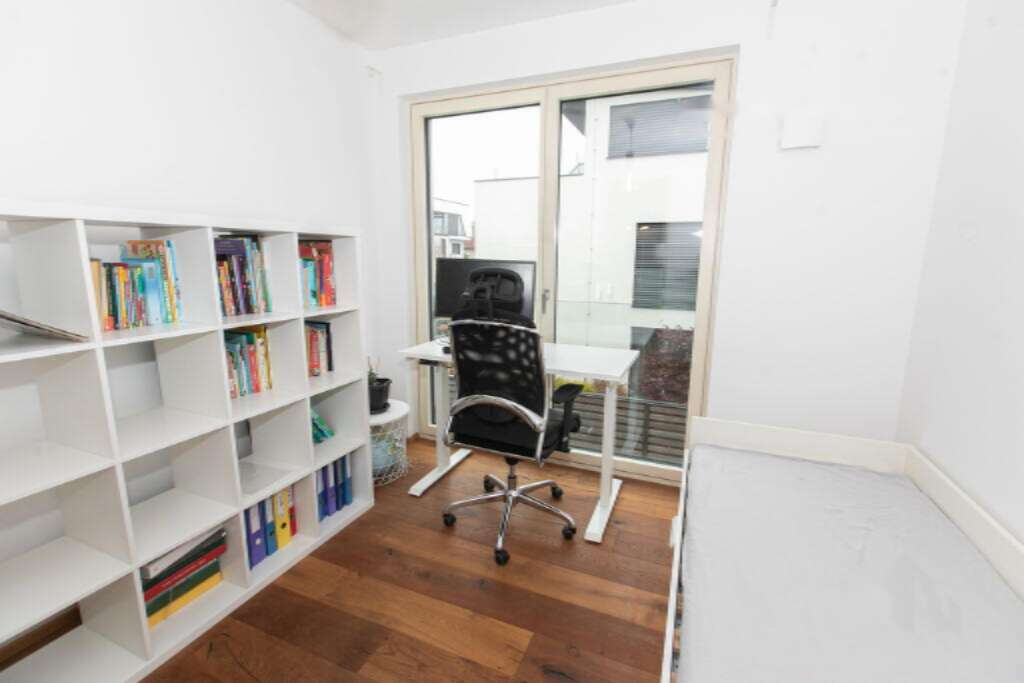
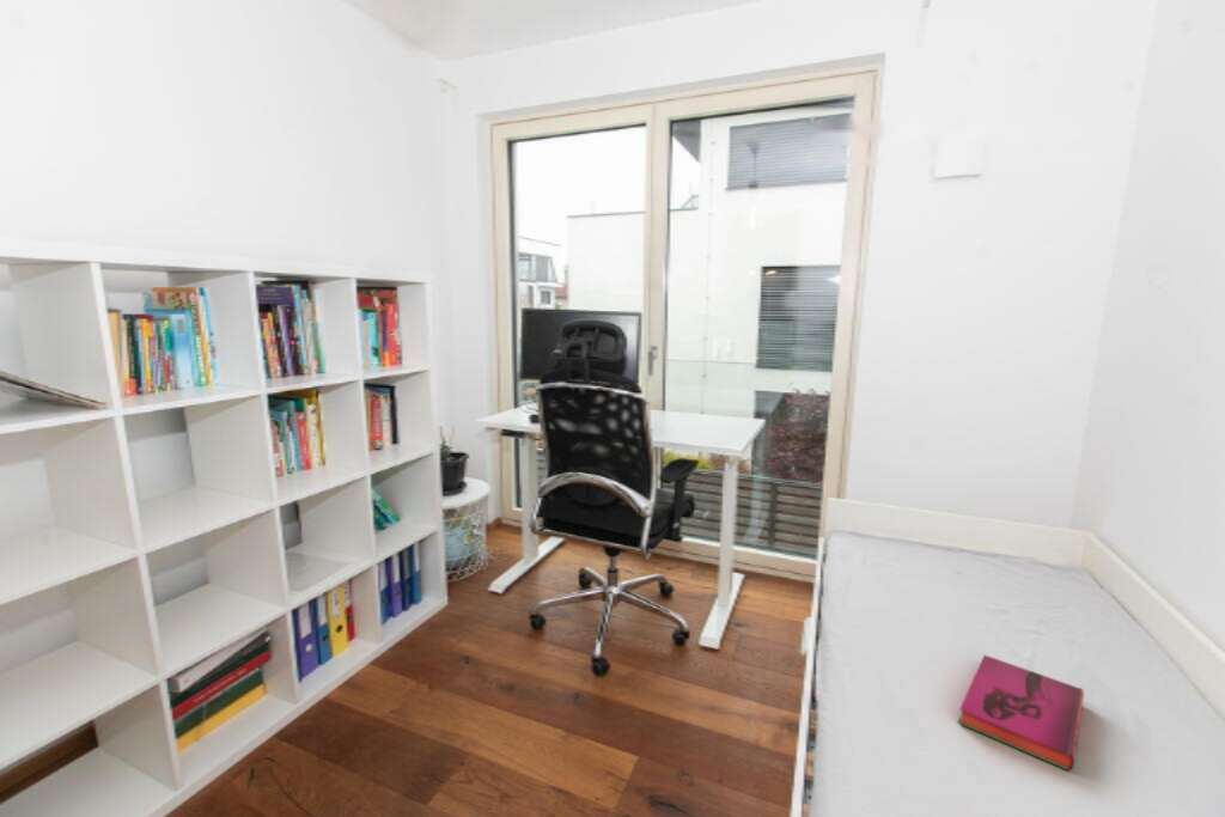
+ hardback book [957,654,1085,773]
